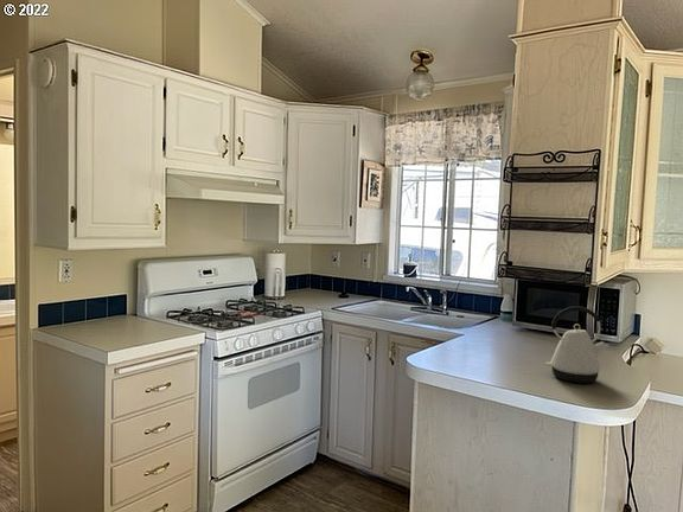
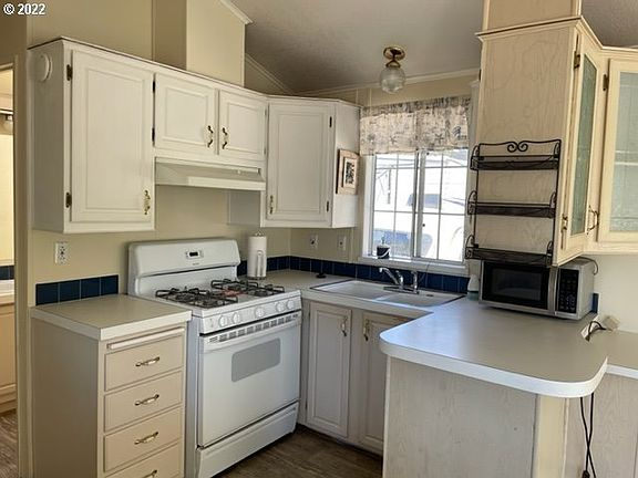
- kettle [545,306,611,384]
